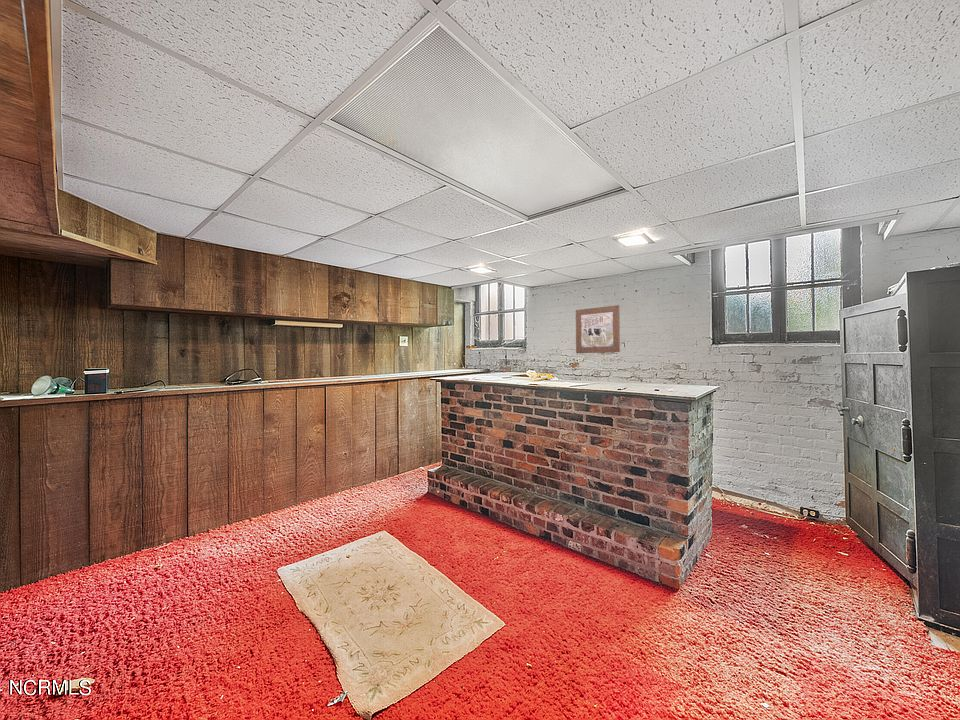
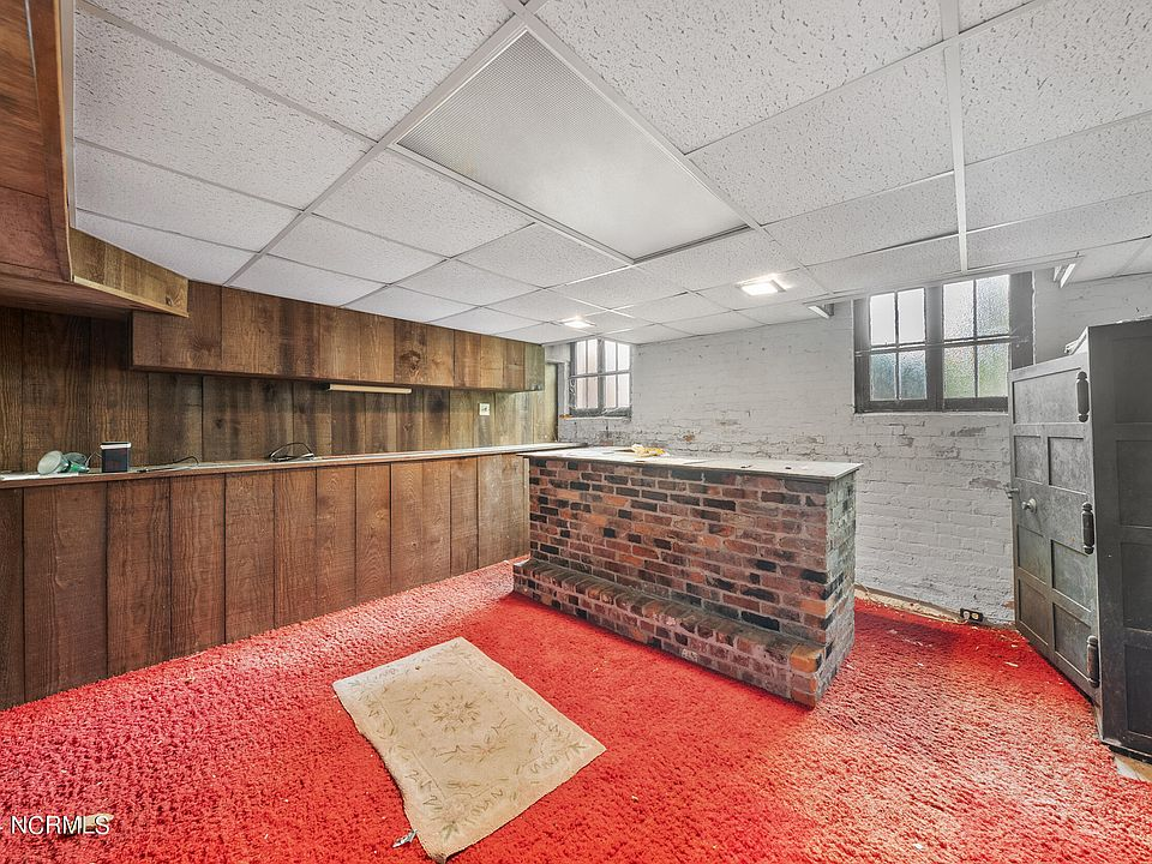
- wall art [575,304,621,354]
